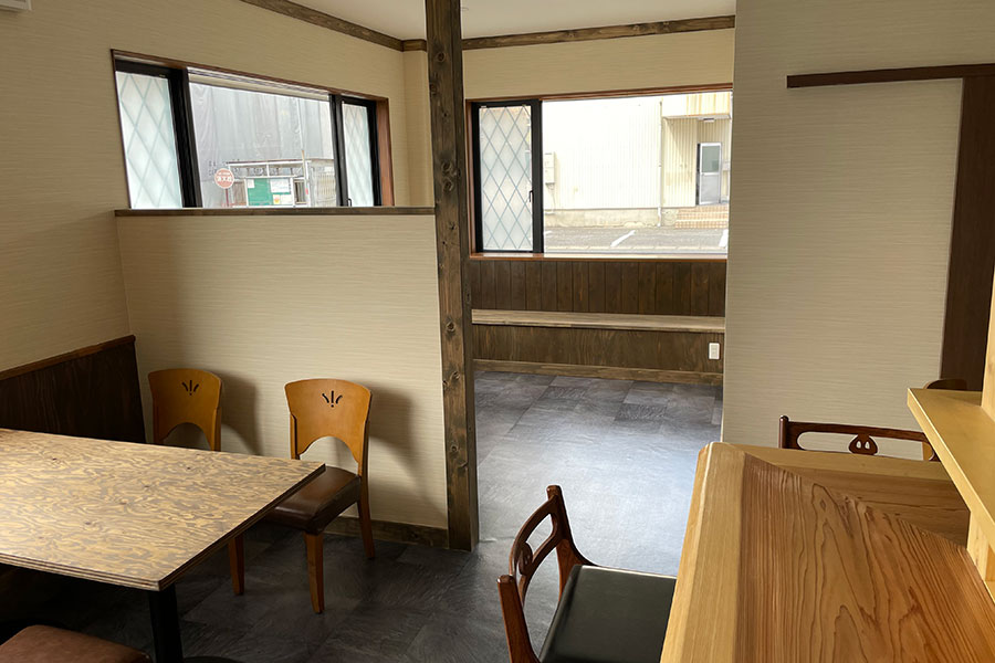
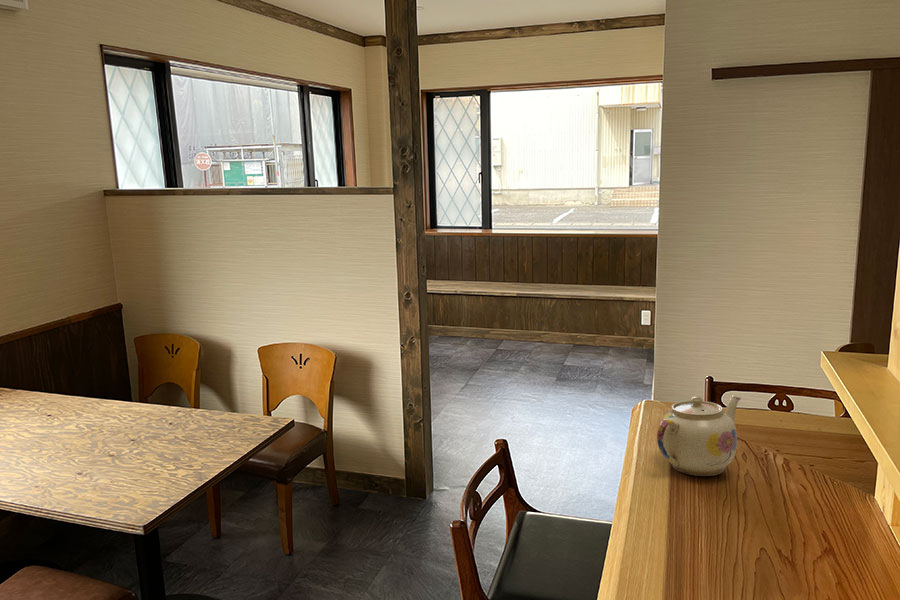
+ teapot [656,394,742,477]
